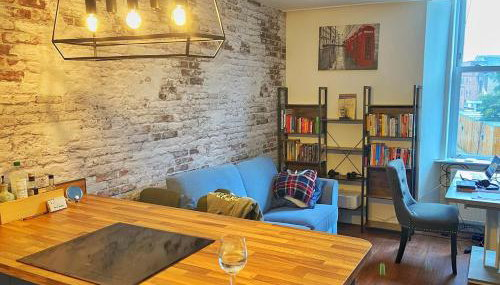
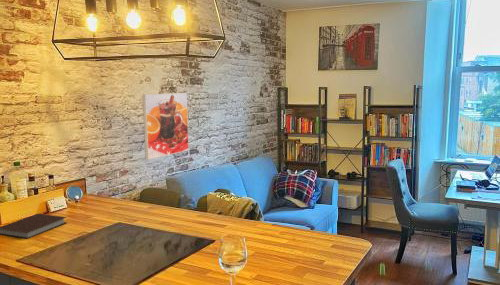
+ notebook [0,213,67,240]
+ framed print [142,92,190,160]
